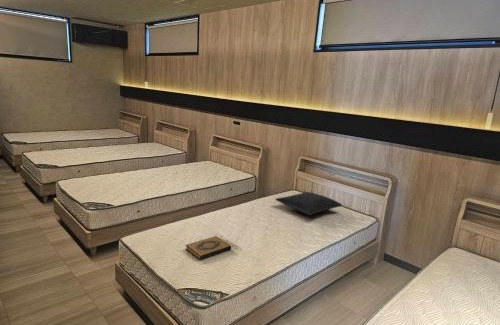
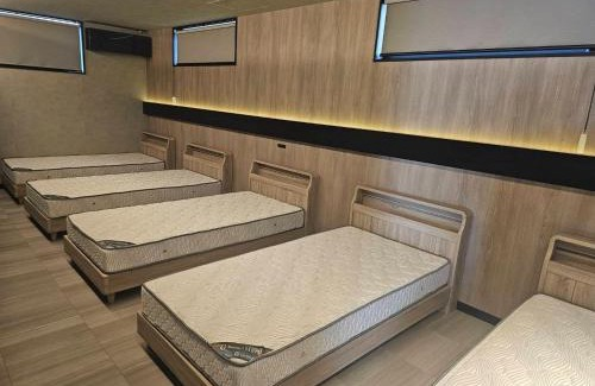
- hardback book [185,235,232,261]
- pillow [274,191,343,216]
